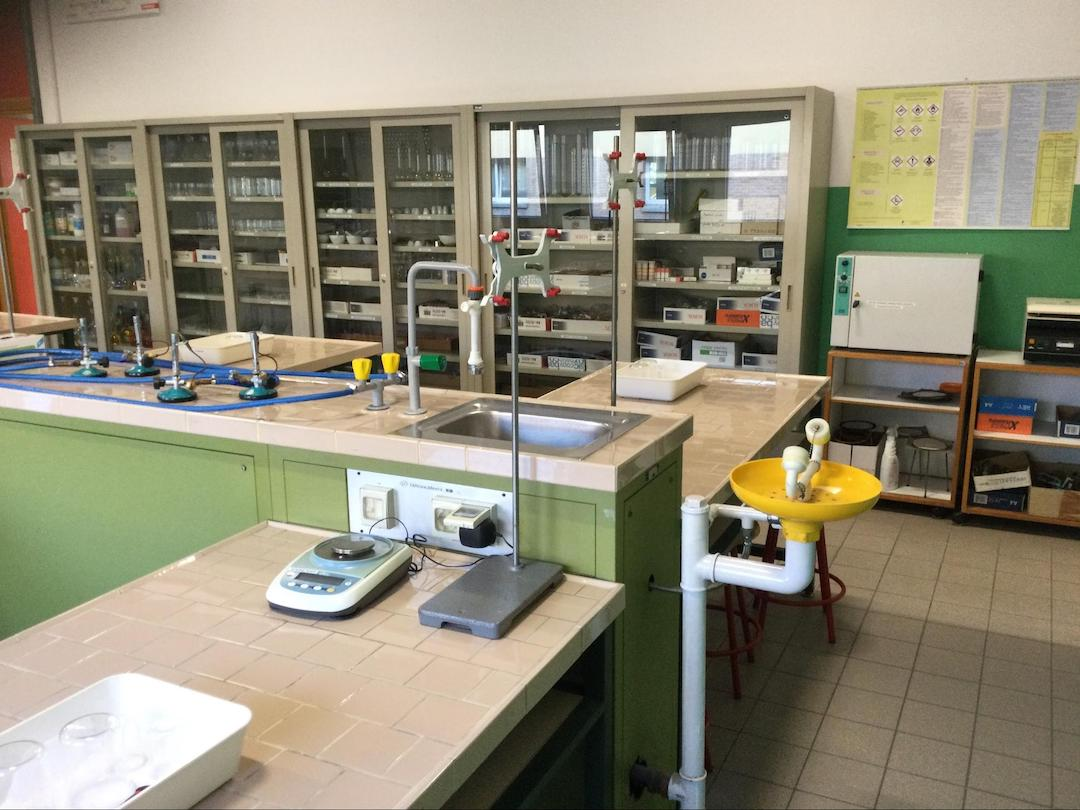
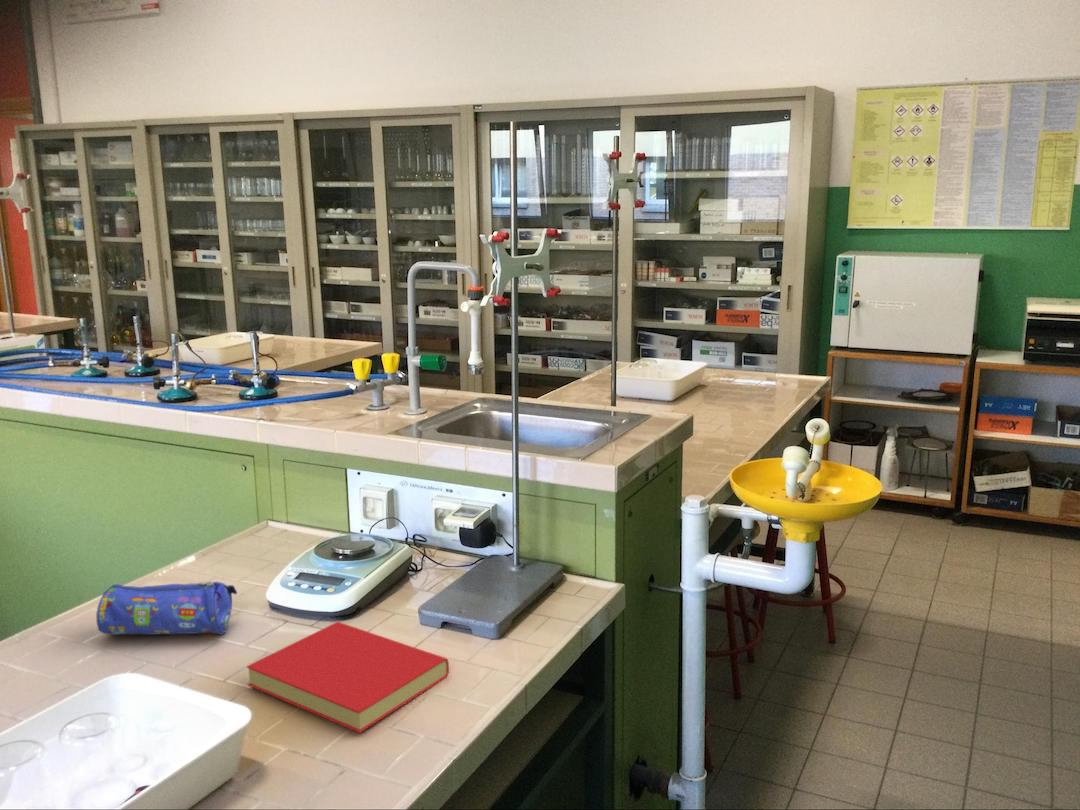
+ book [245,621,450,734]
+ pencil case [95,580,238,636]
